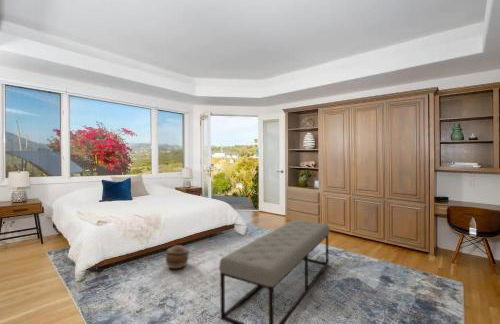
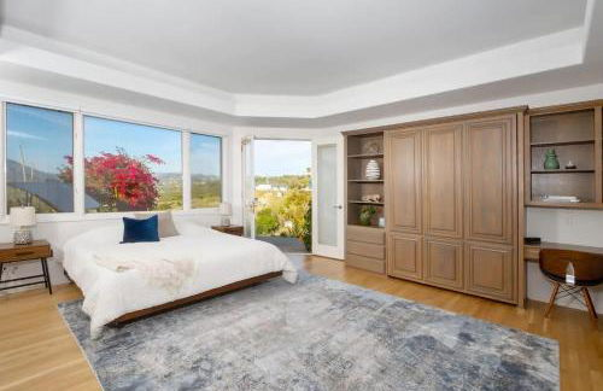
- basket [165,244,190,269]
- bench [218,219,330,324]
